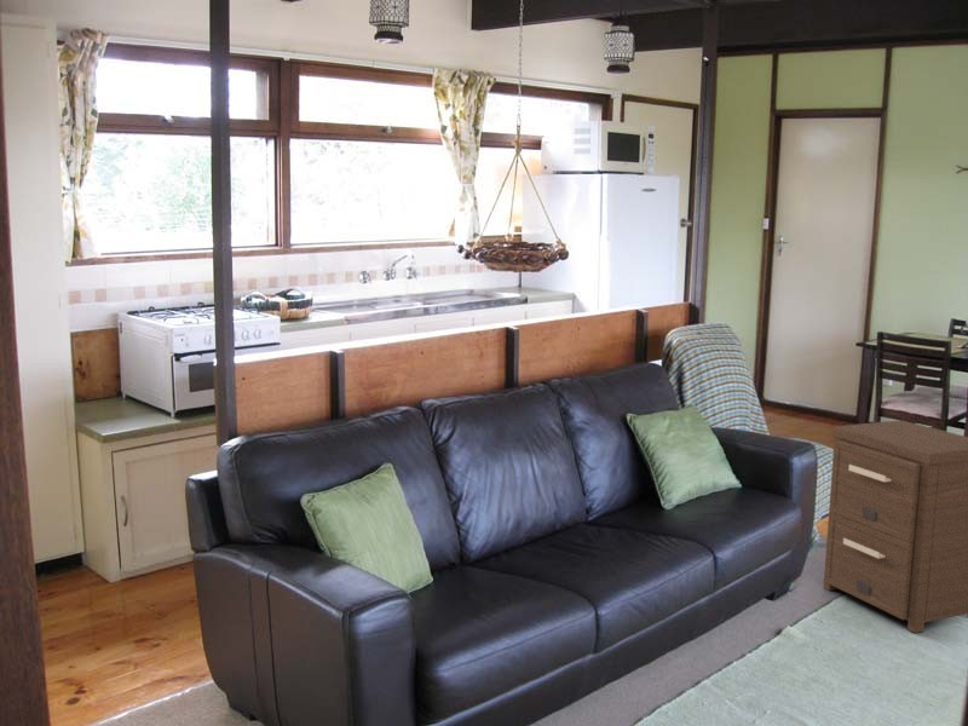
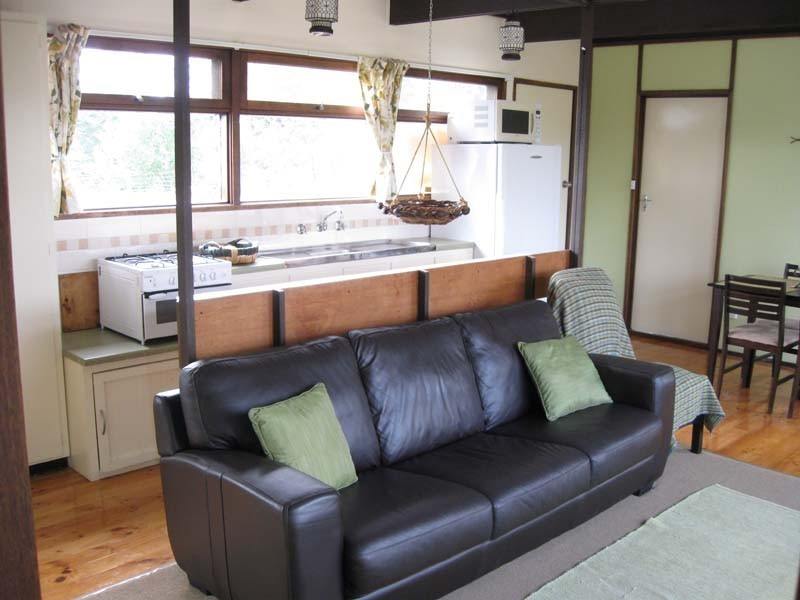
- nightstand [823,419,968,634]
